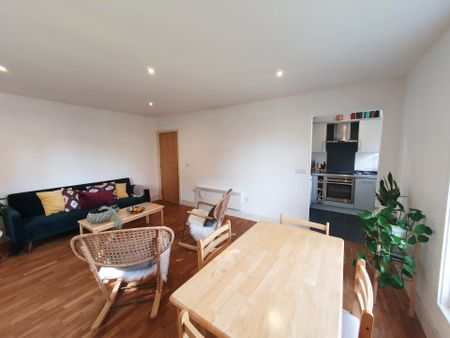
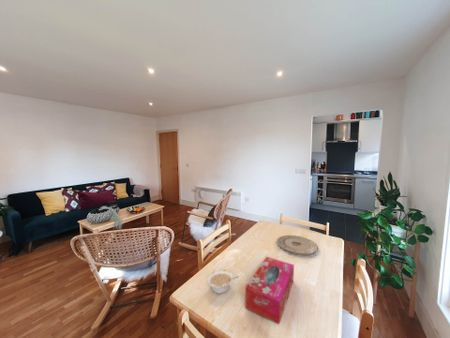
+ tissue box [244,256,295,325]
+ legume [207,270,240,294]
+ plate [276,234,319,256]
